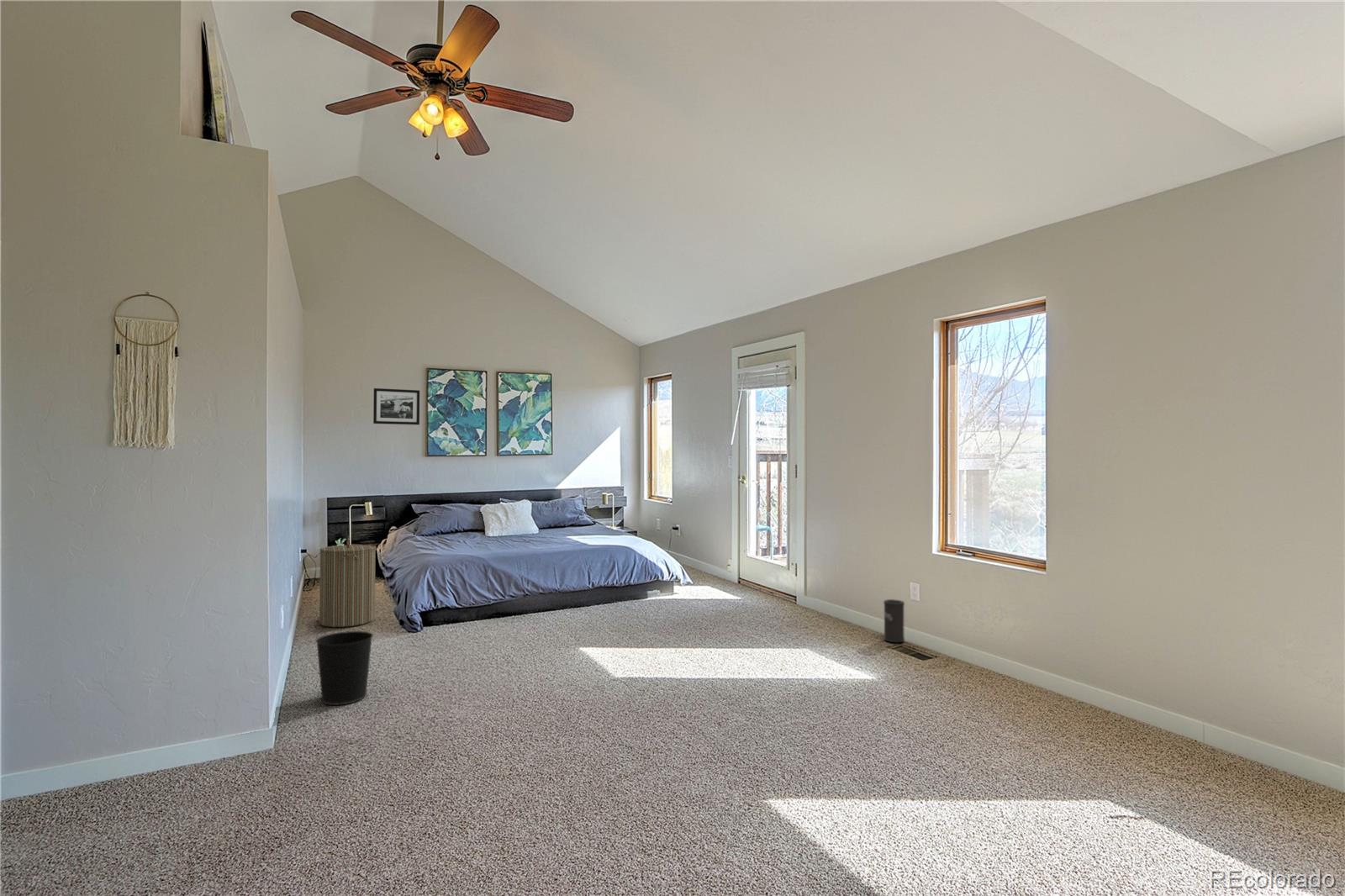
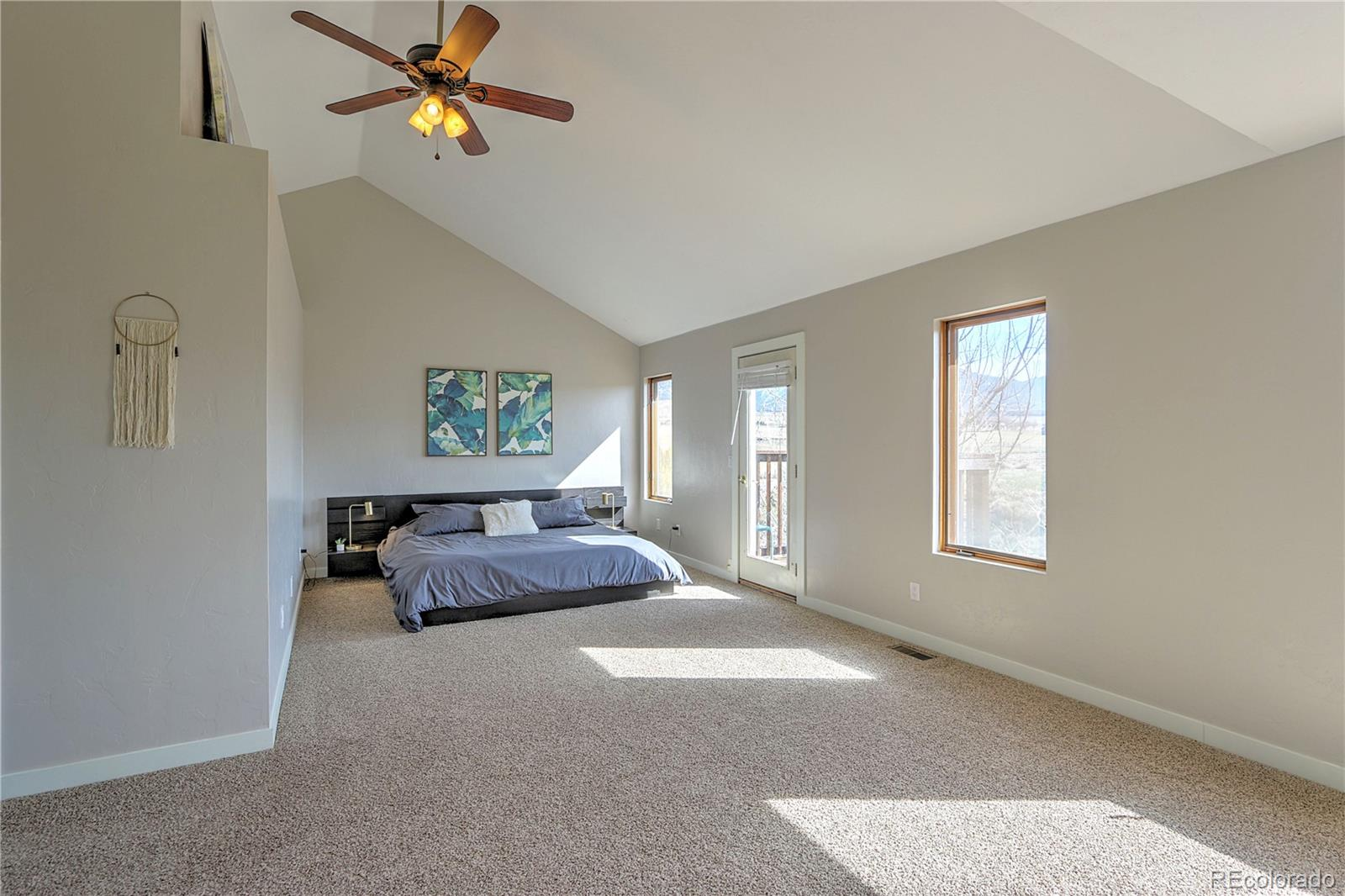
- speaker [883,598,905,644]
- picture frame [372,387,420,425]
- laundry hamper [319,535,377,628]
- wastebasket [314,630,374,706]
